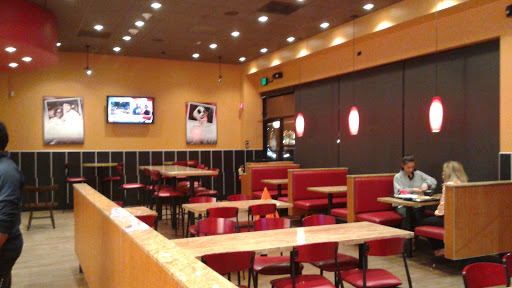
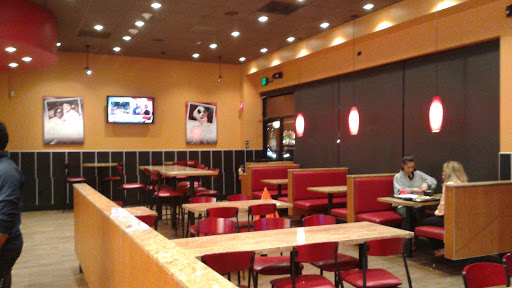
- dining chair [22,184,59,232]
